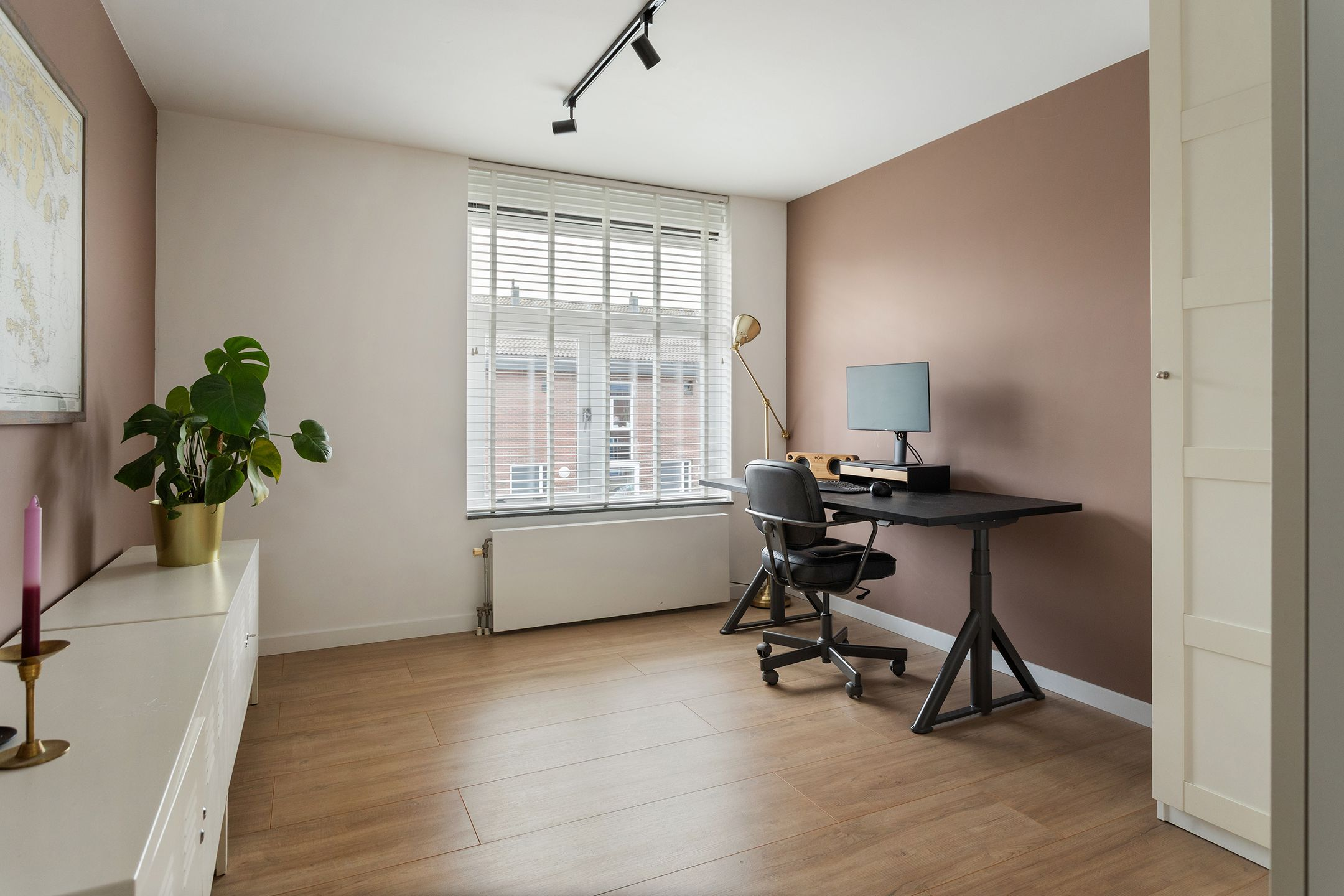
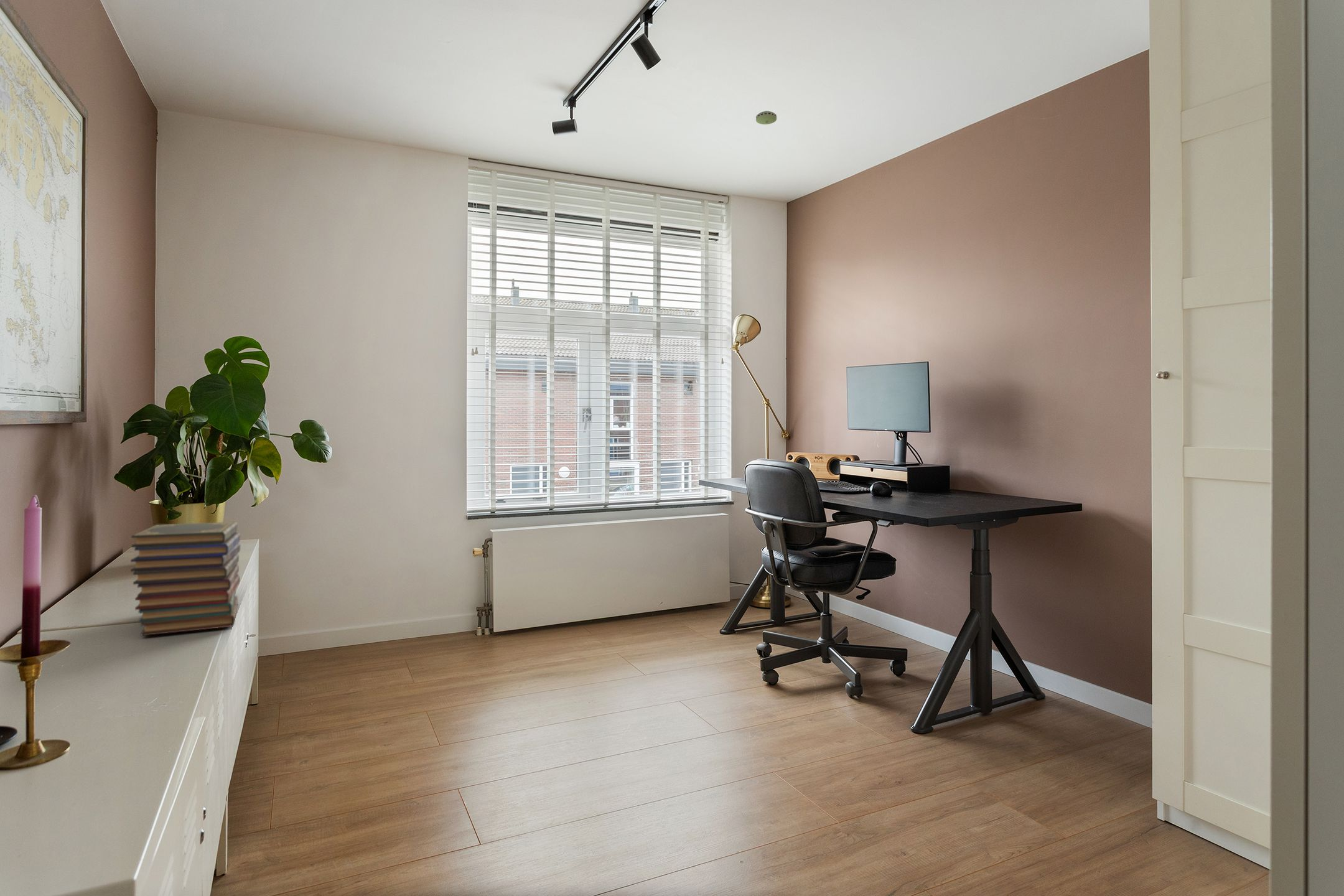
+ book stack [130,521,241,637]
+ smoke detector [755,111,777,125]
